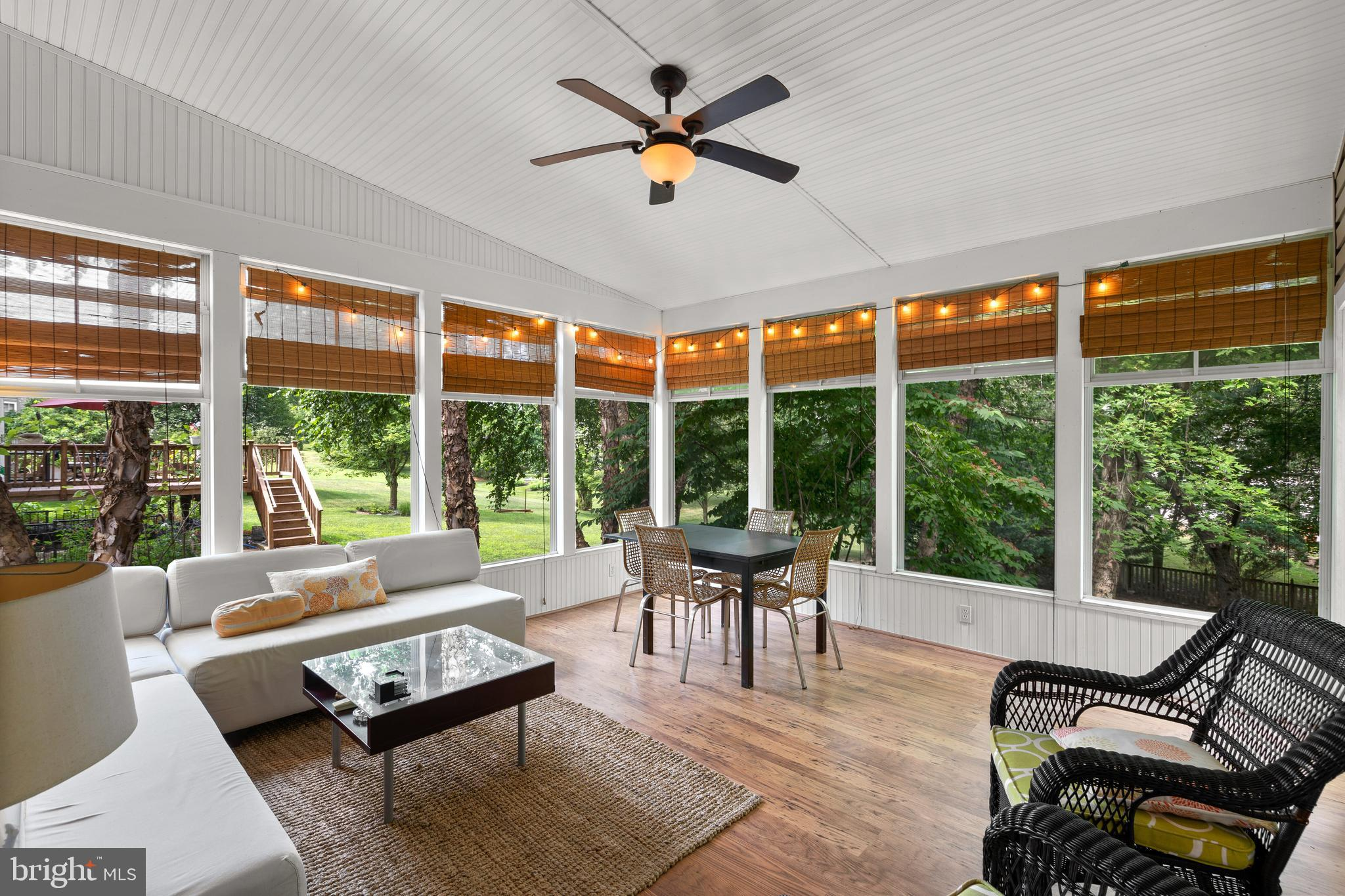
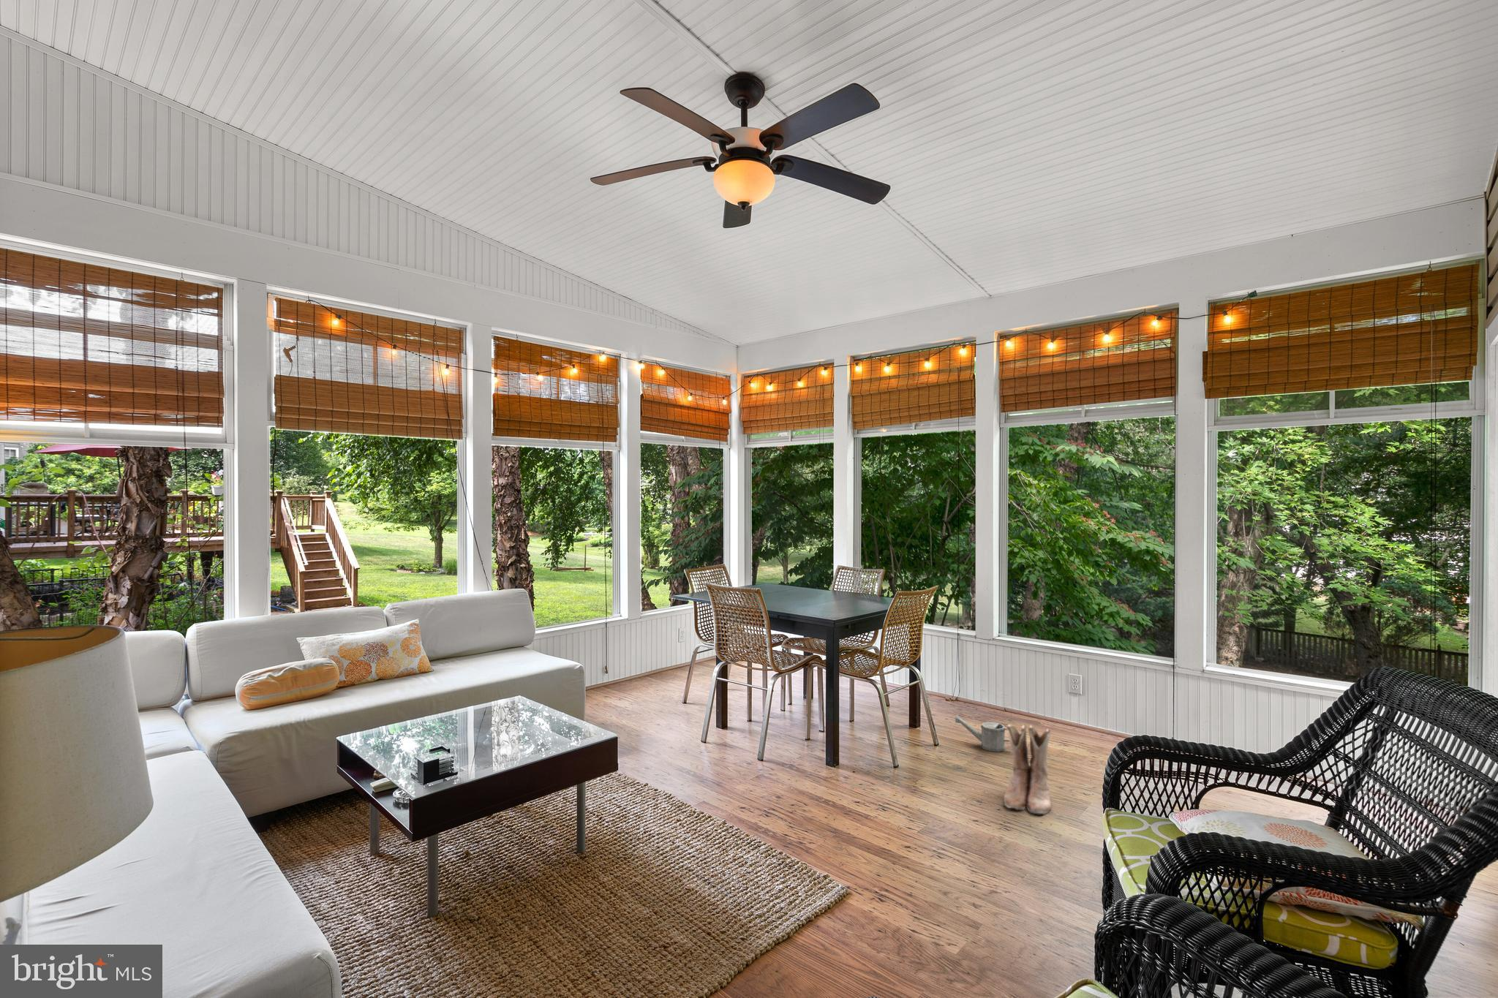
+ boots [1002,723,1051,816]
+ watering can [954,714,1010,752]
